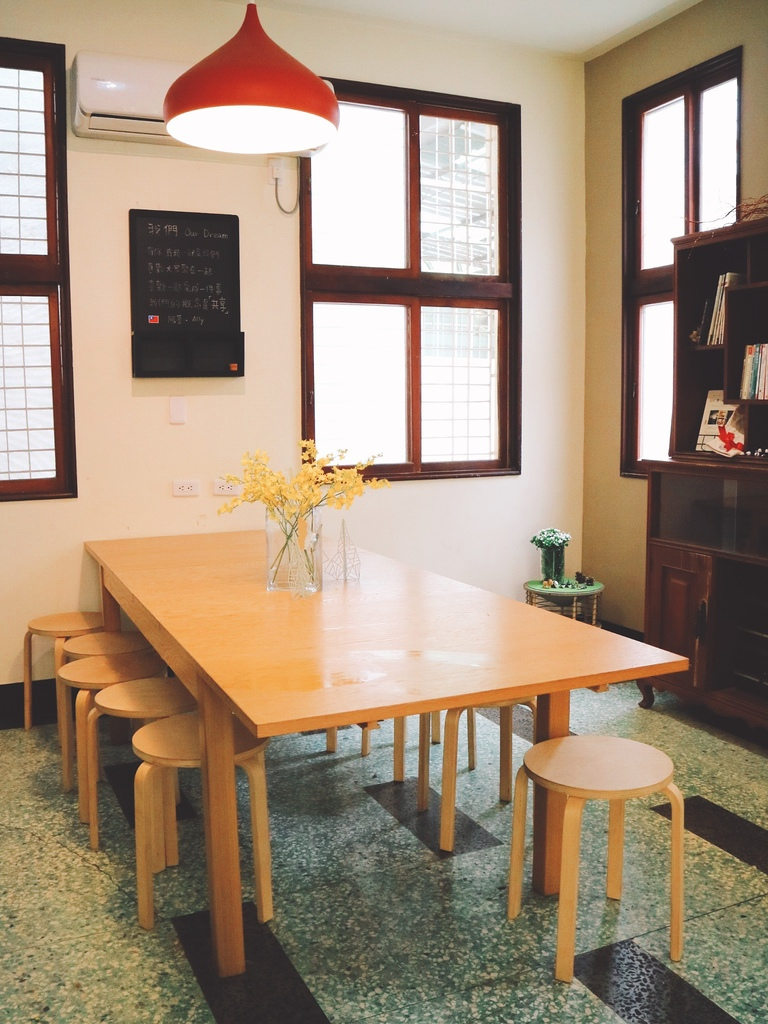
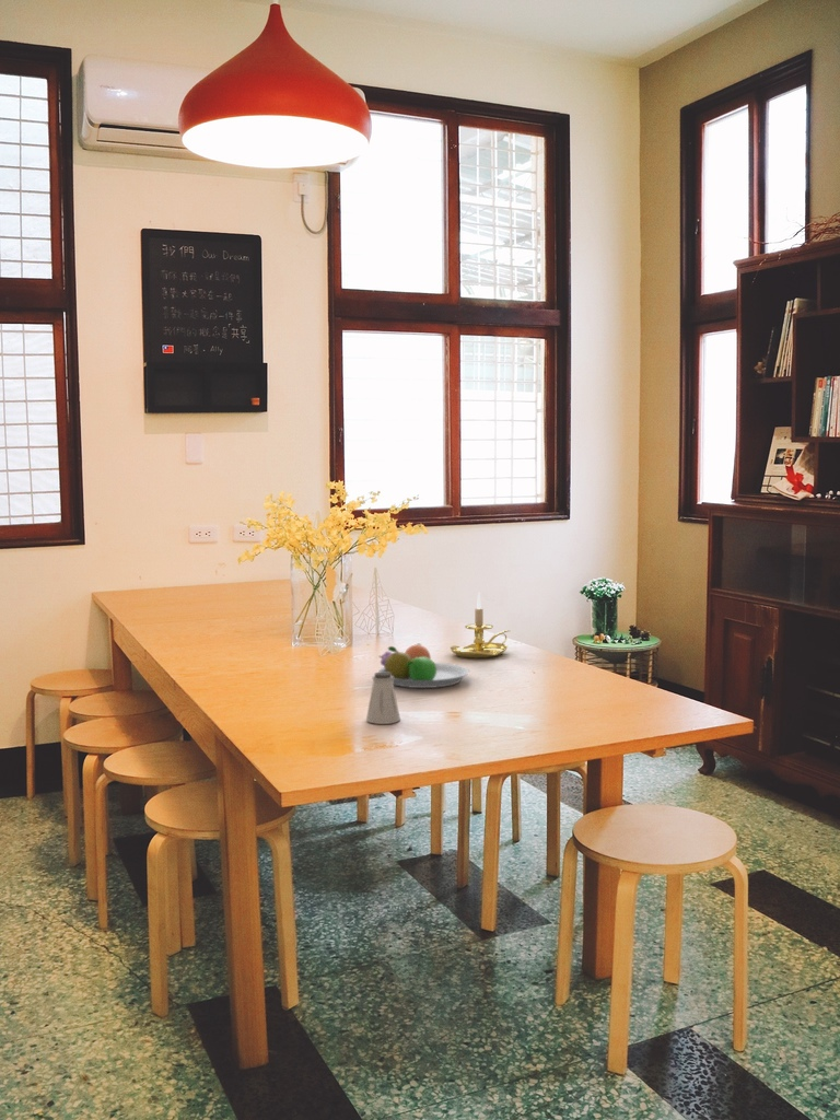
+ saltshaker [365,672,401,725]
+ fruit bowl [377,643,470,689]
+ candle holder [450,592,511,658]
